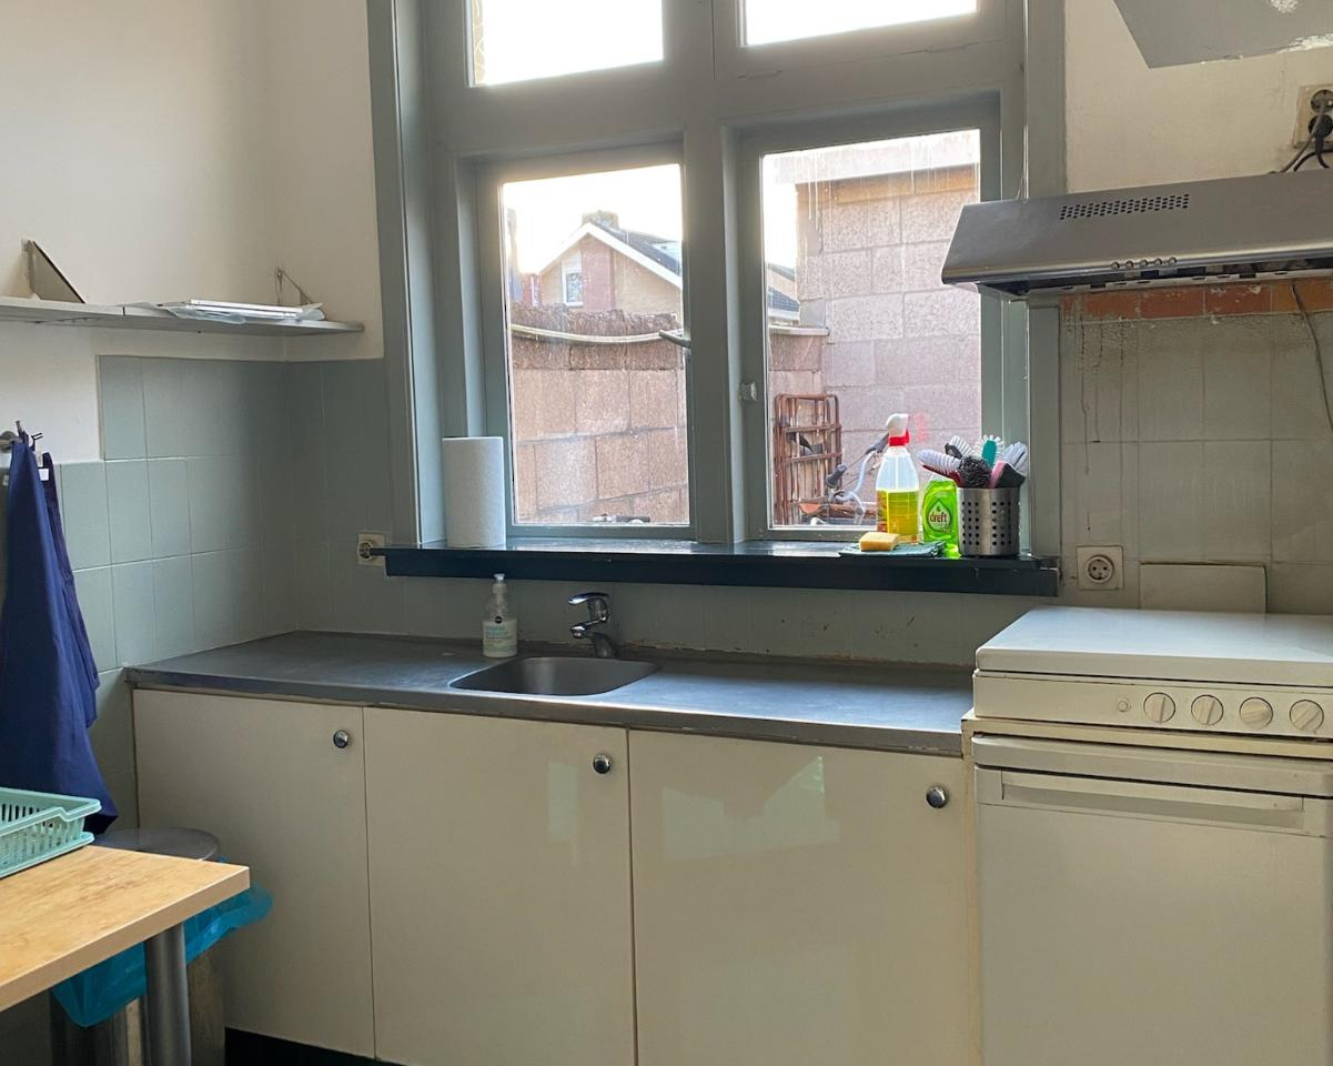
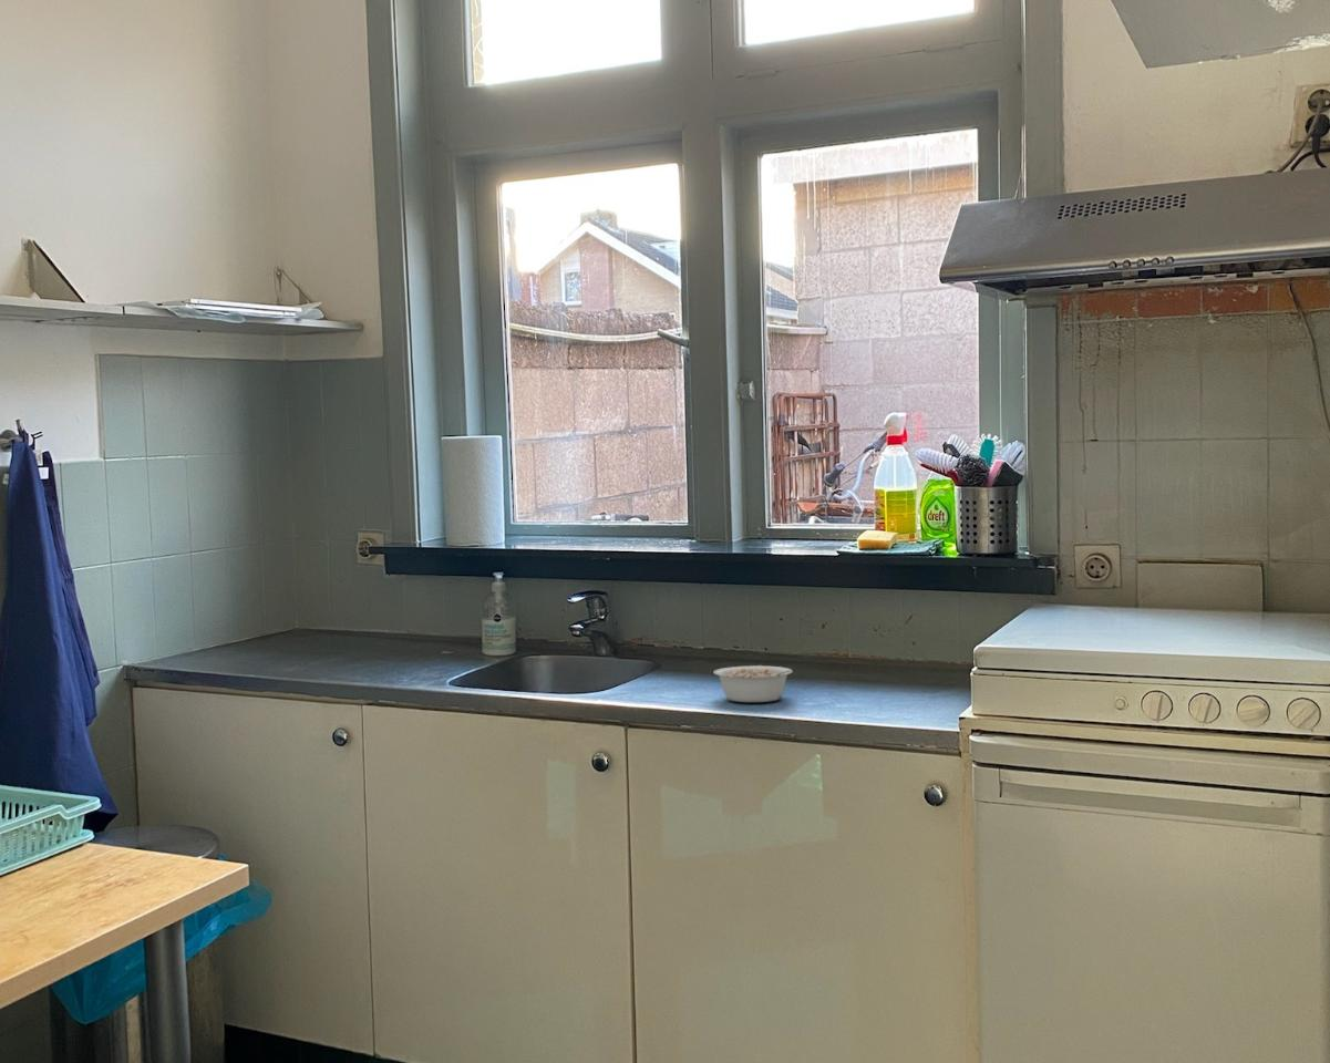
+ legume [712,664,794,703]
